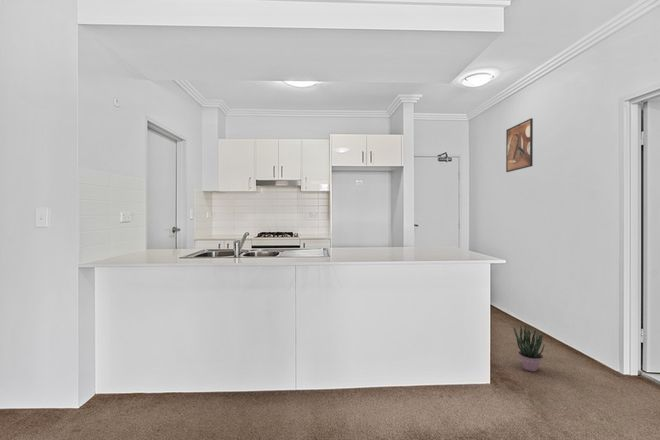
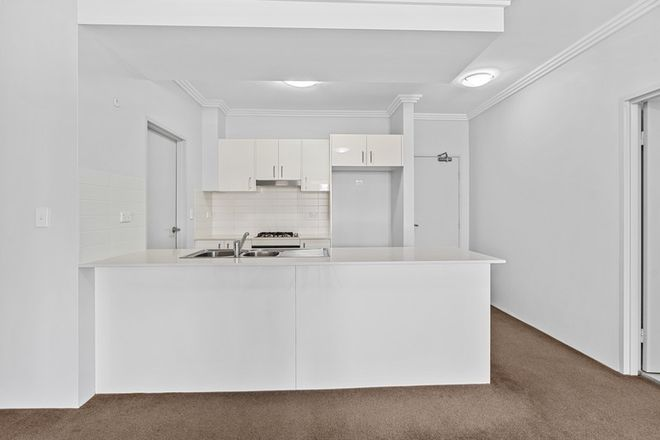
- potted plant [512,323,546,373]
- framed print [505,117,534,173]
